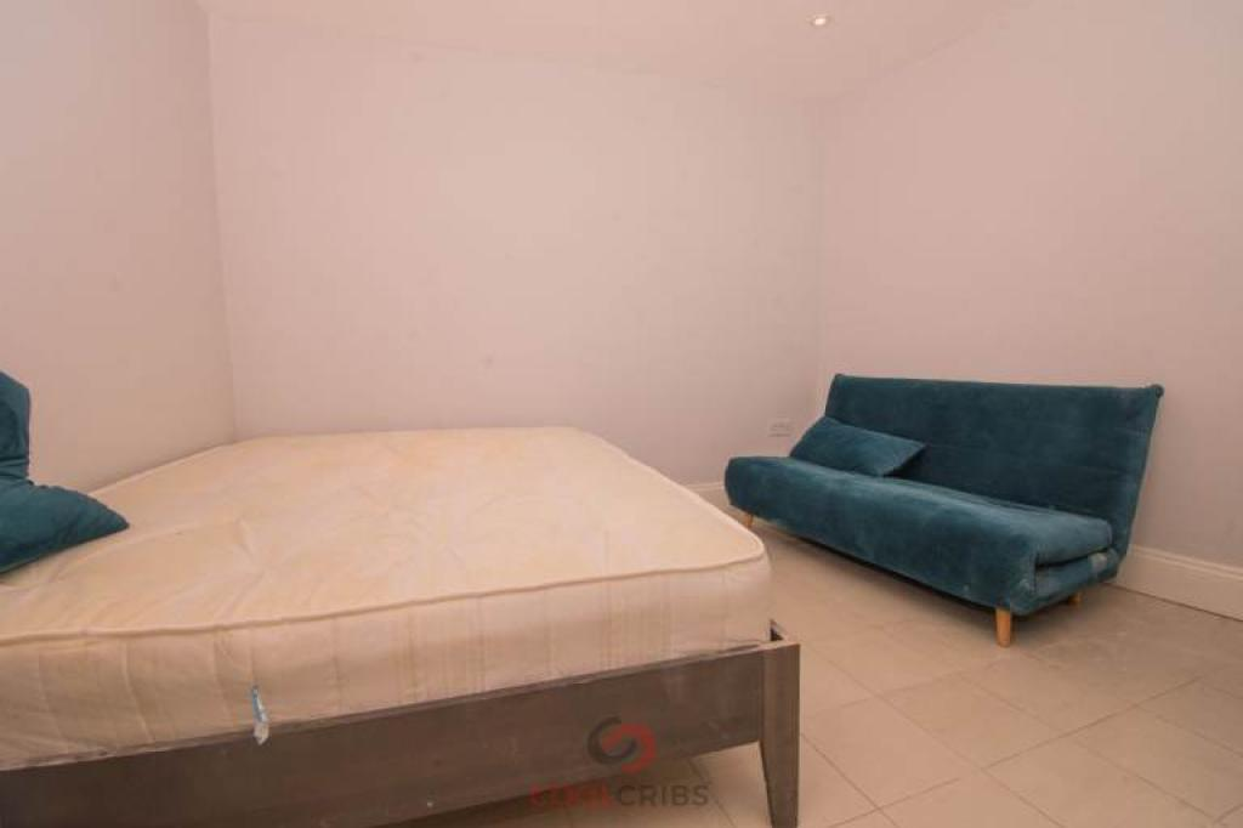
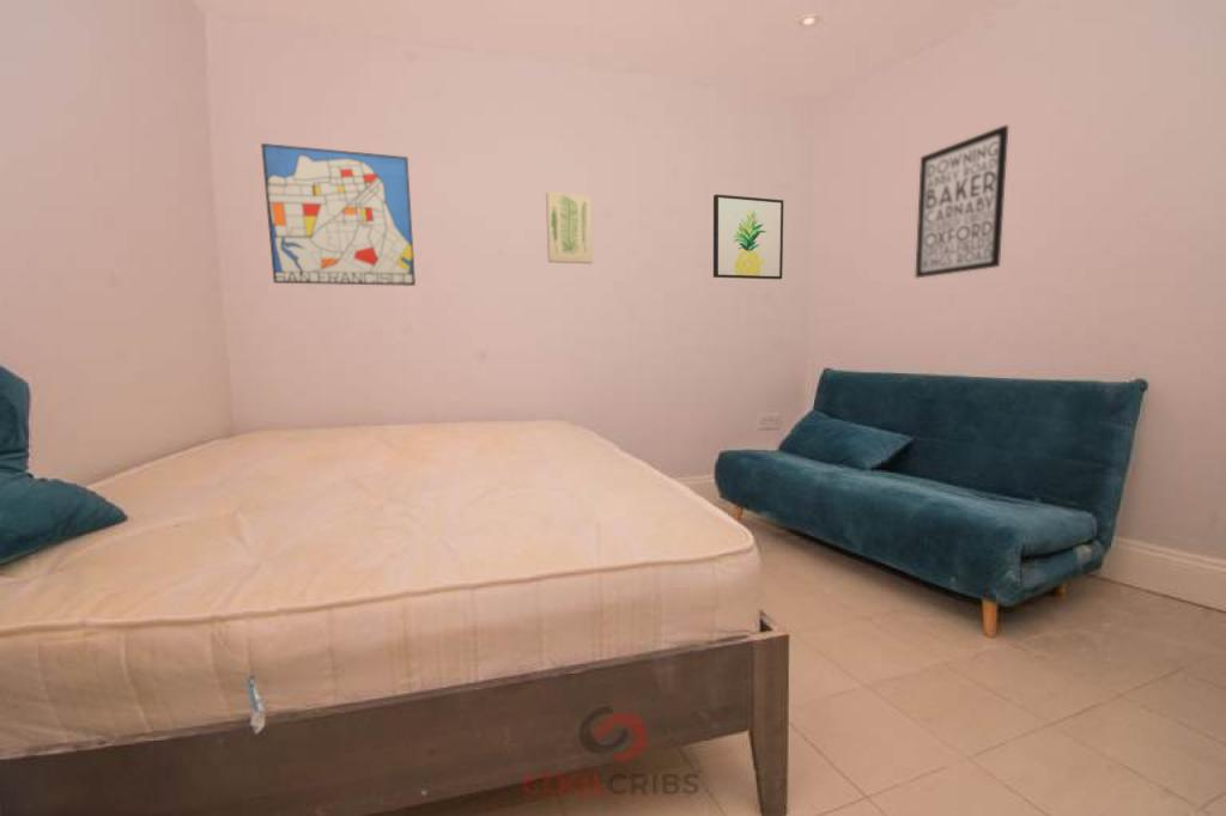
+ wall art [545,190,594,264]
+ wall art [914,124,1009,279]
+ wall art [260,142,417,287]
+ wall art [712,193,784,280]
